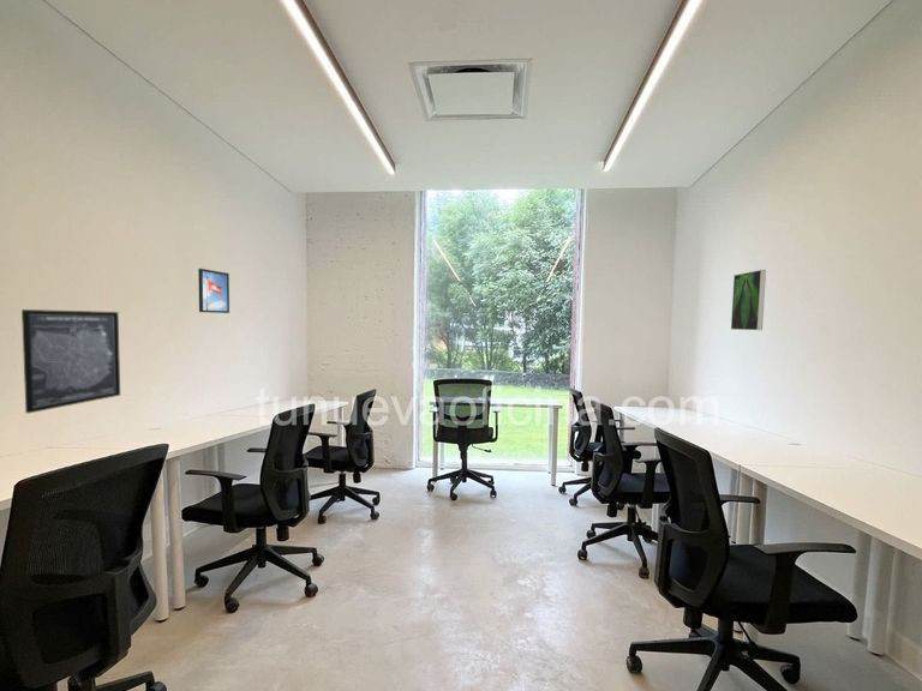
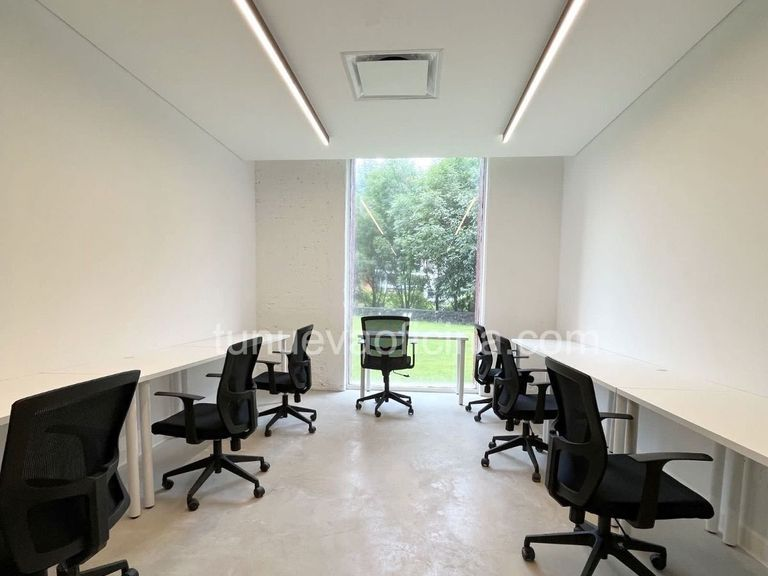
- wall art [20,308,121,415]
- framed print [197,268,230,314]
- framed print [730,269,767,331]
